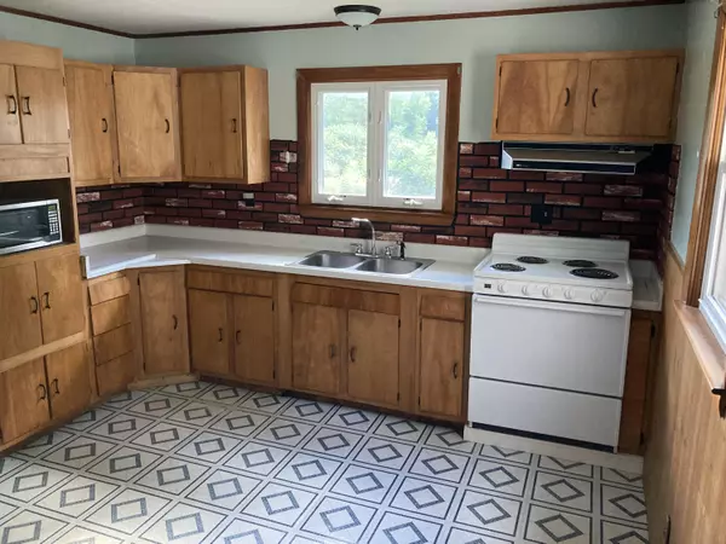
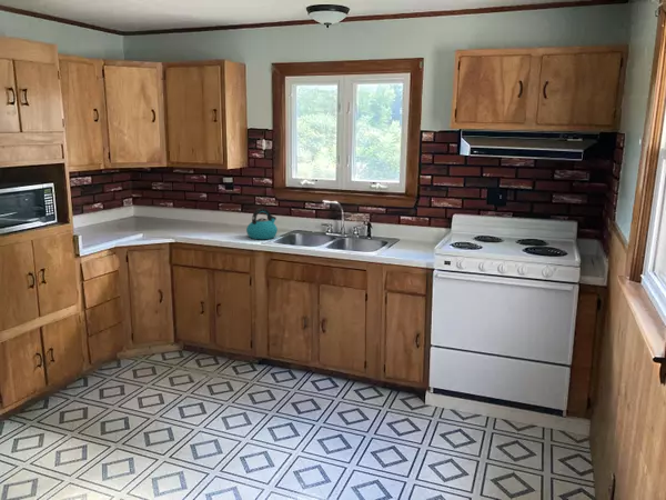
+ kettle [245,207,279,240]
